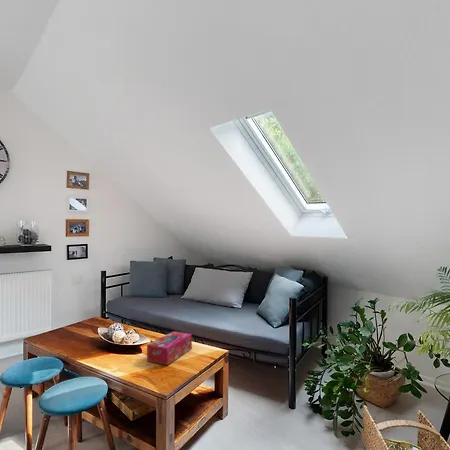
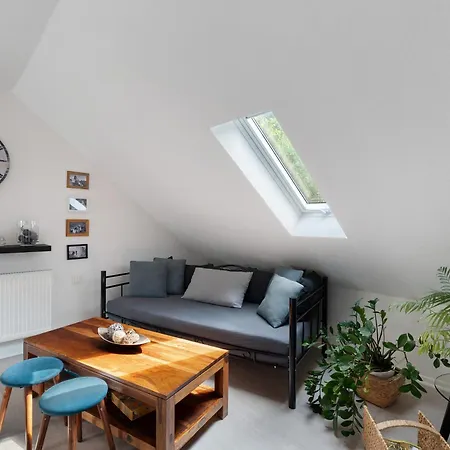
- tissue box [146,330,193,366]
